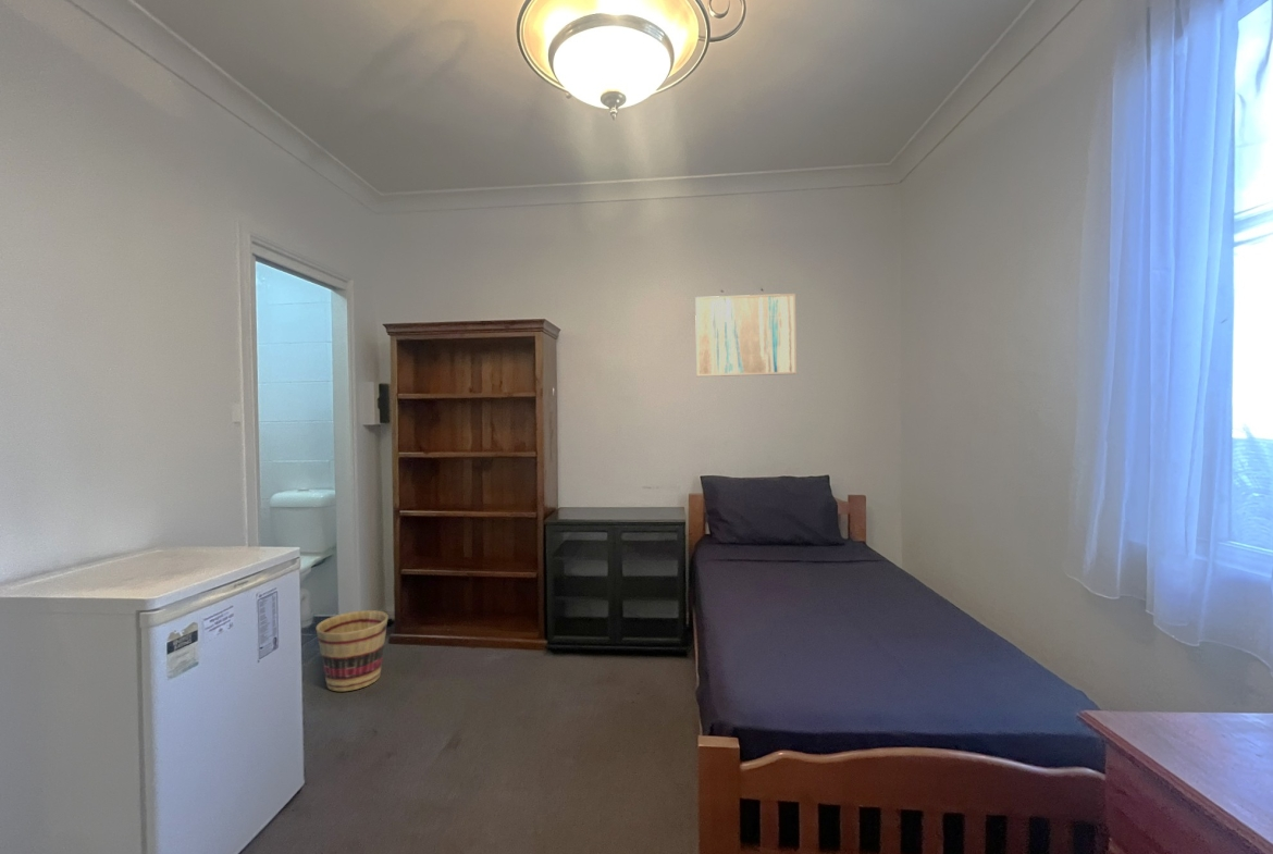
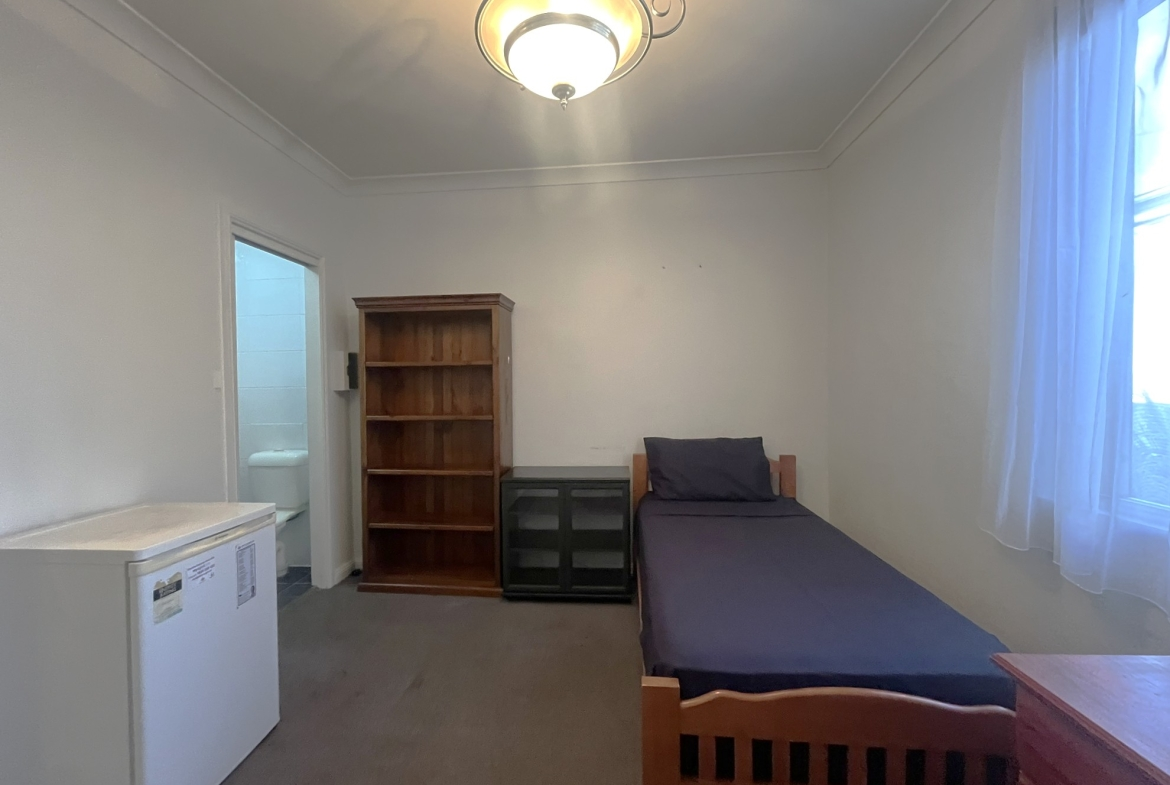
- basket [316,609,390,692]
- wall art [694,293,798,378]
